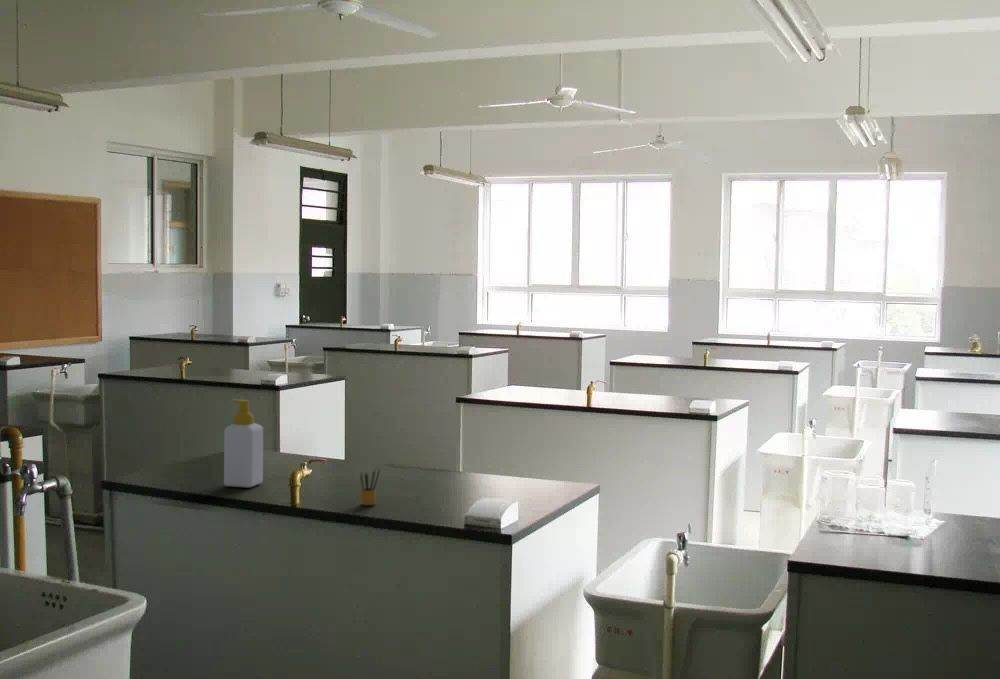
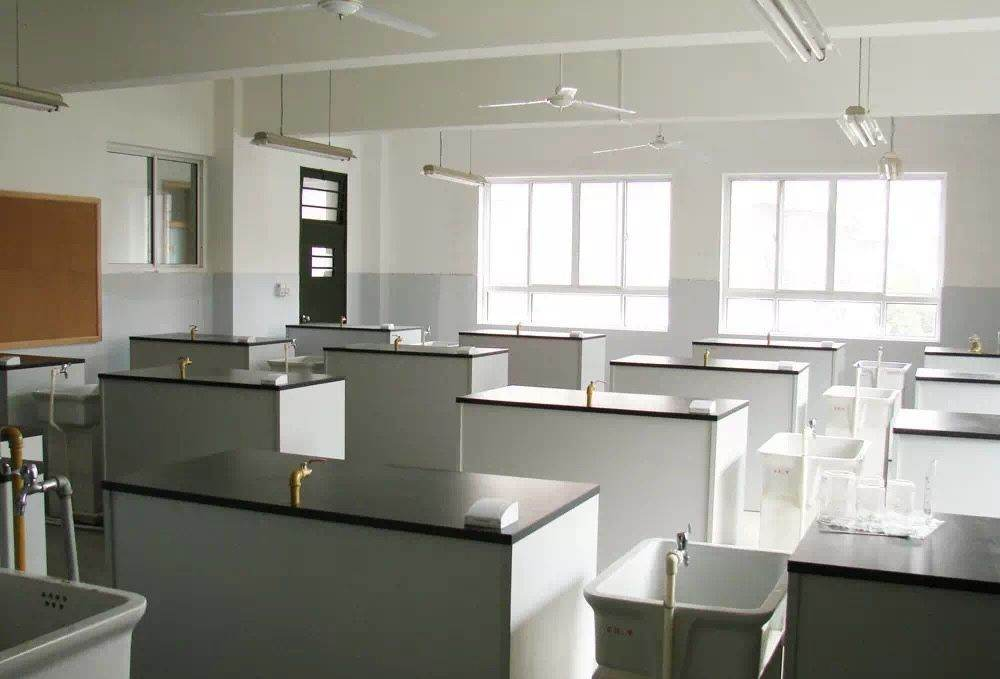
- soap bottle [223,399,264,488]
- pencil box [359,466,381,506]
